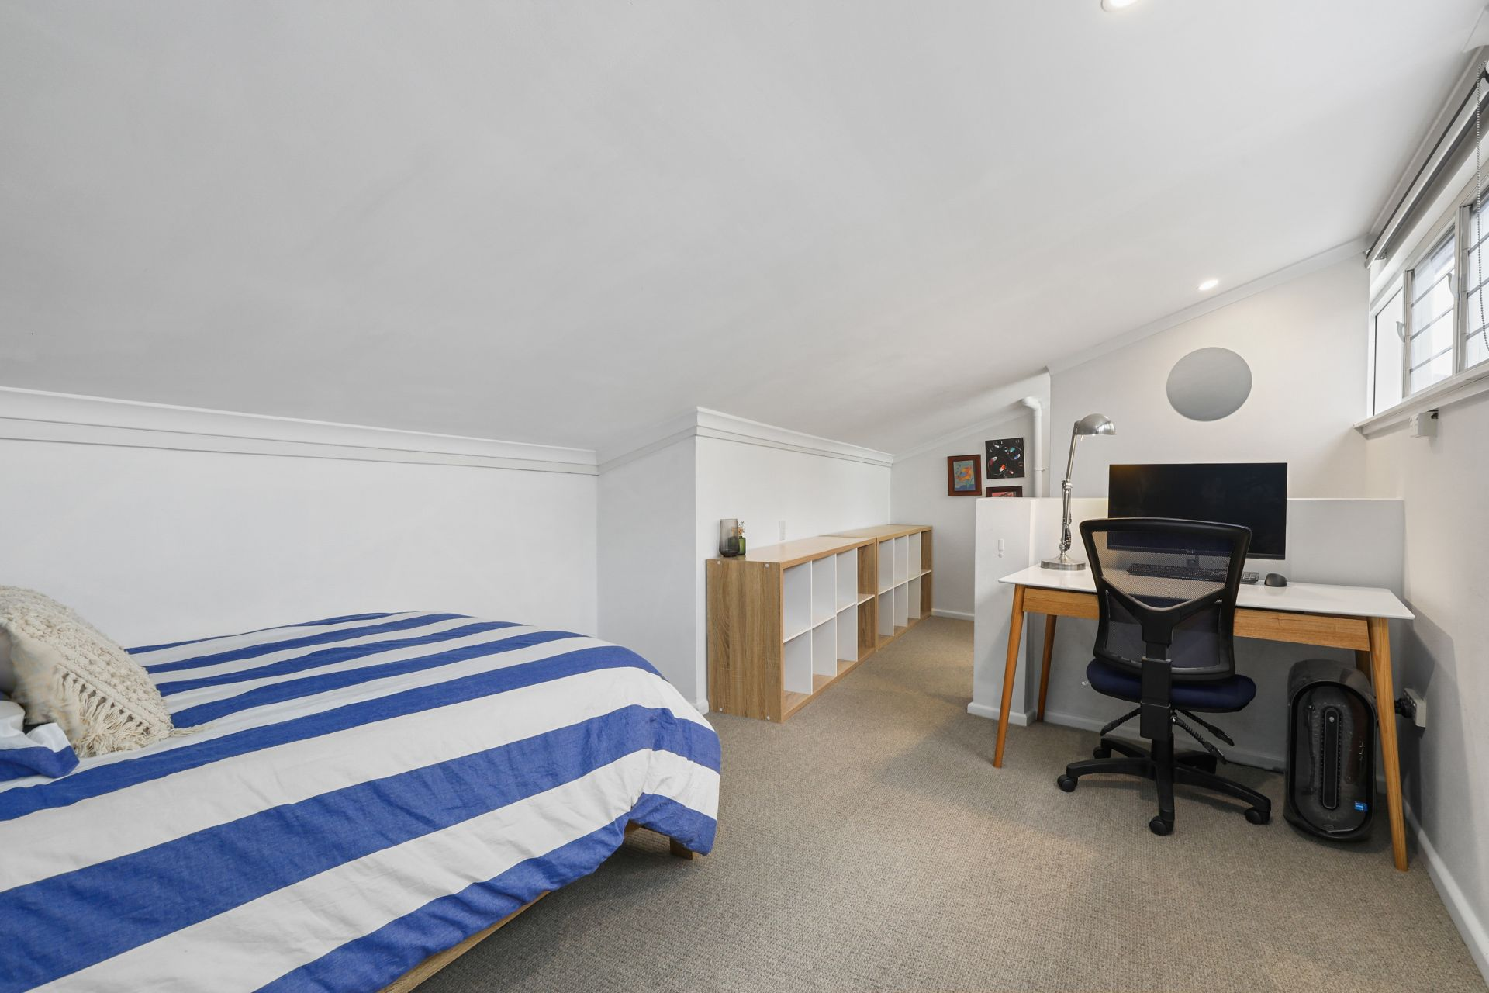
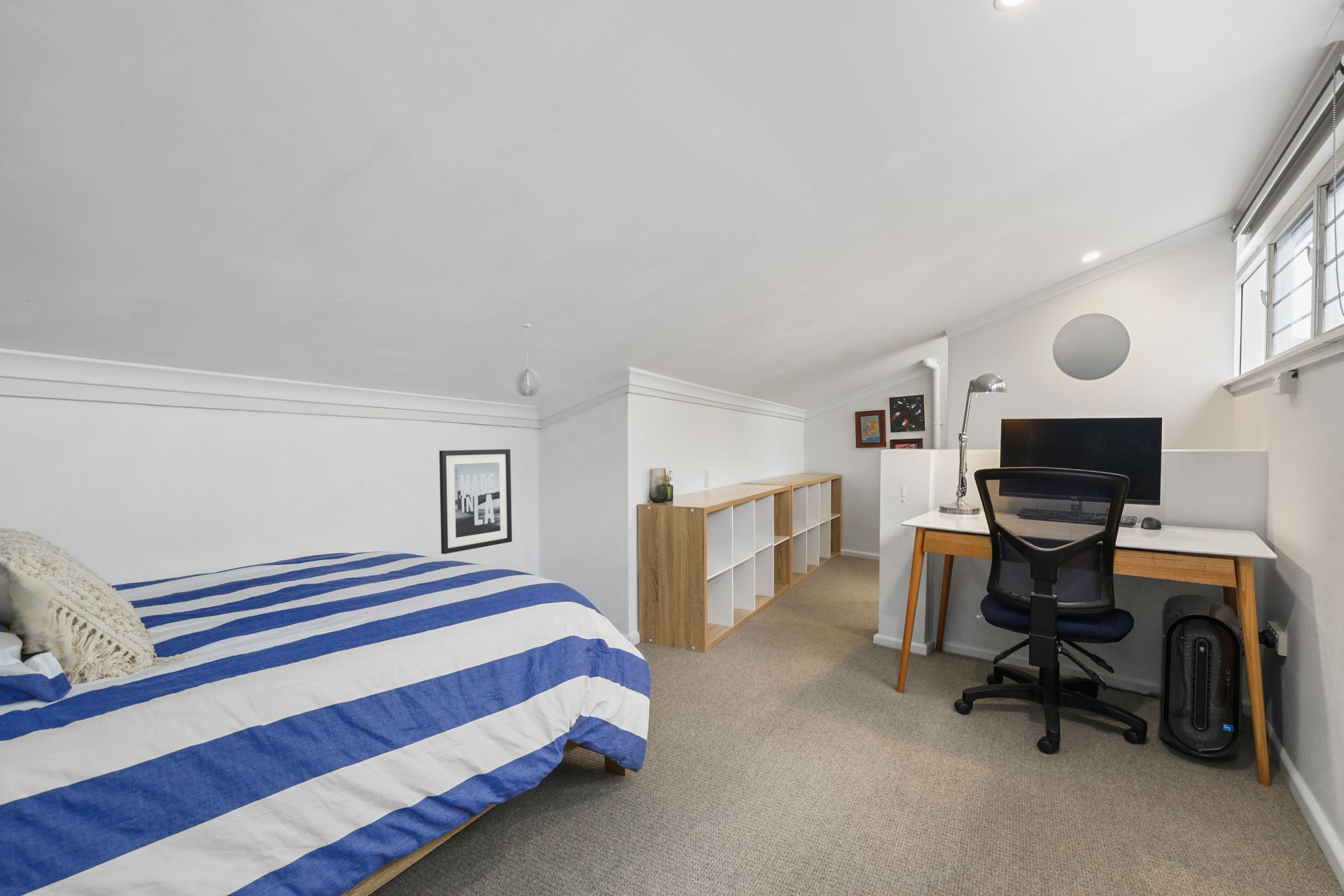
+ wall art [439,449,512,554]
+ pendant light [513,323,542,397]
